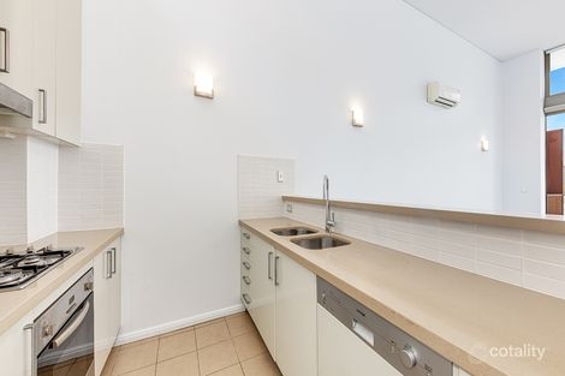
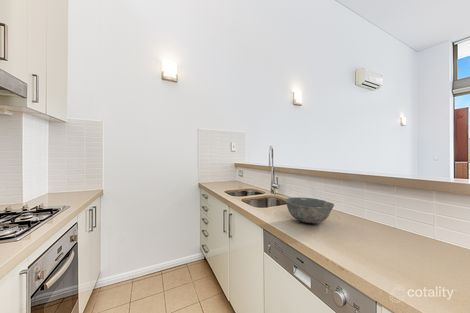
+ bowl [284,196,335,224]
